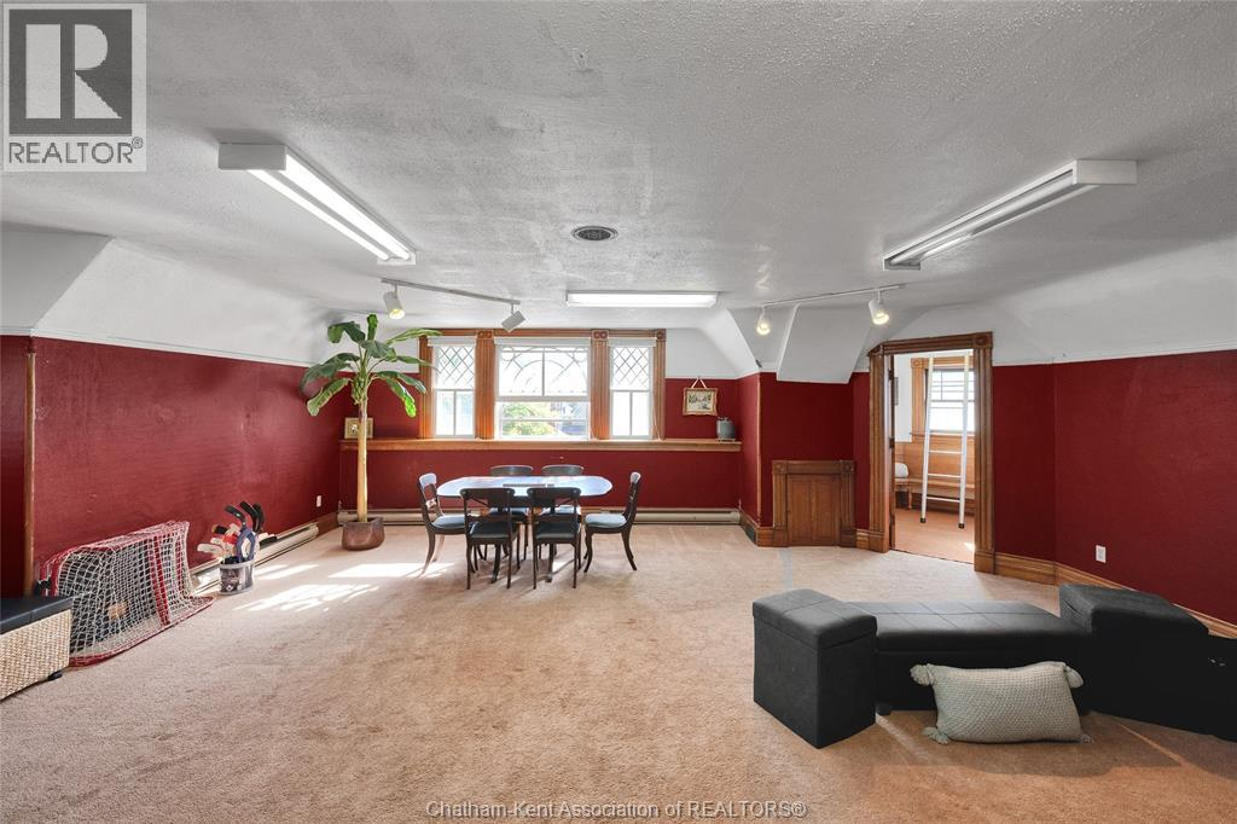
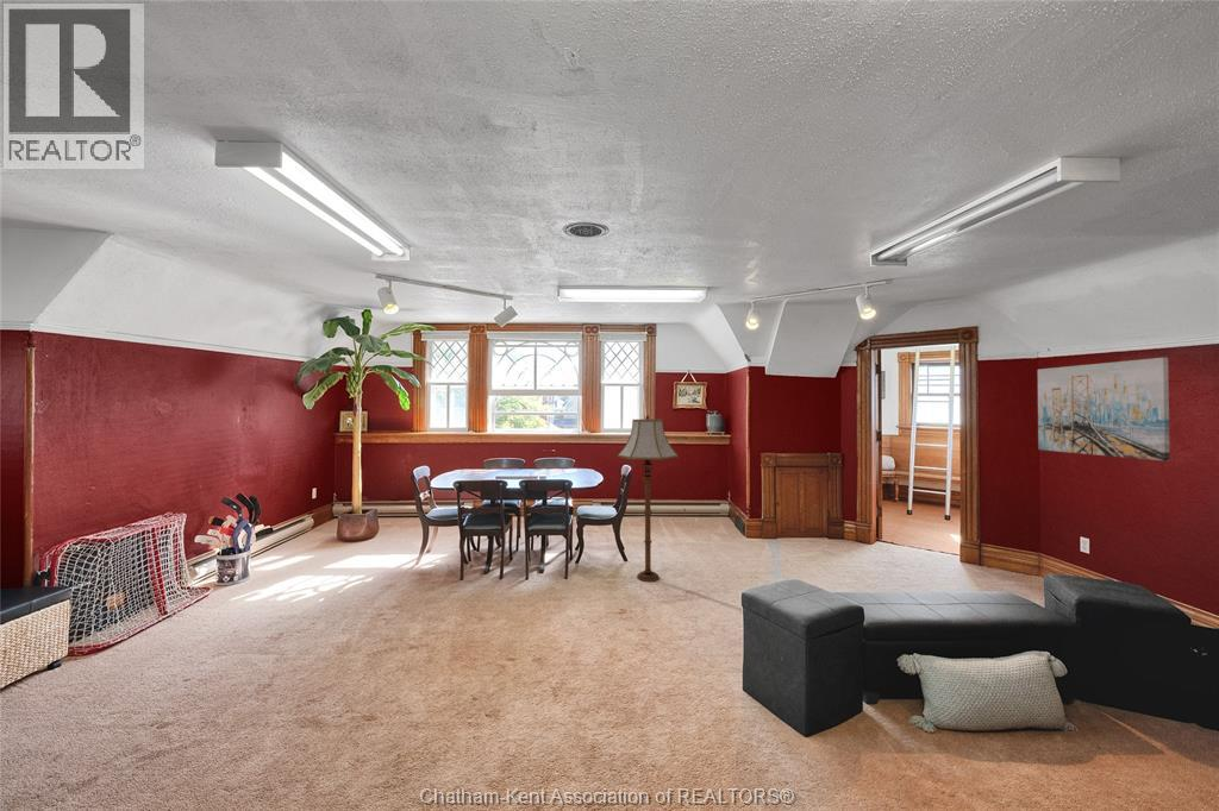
+ wall art [1037,357,1170,463]
+ floor lamp [617,414,680,583]
